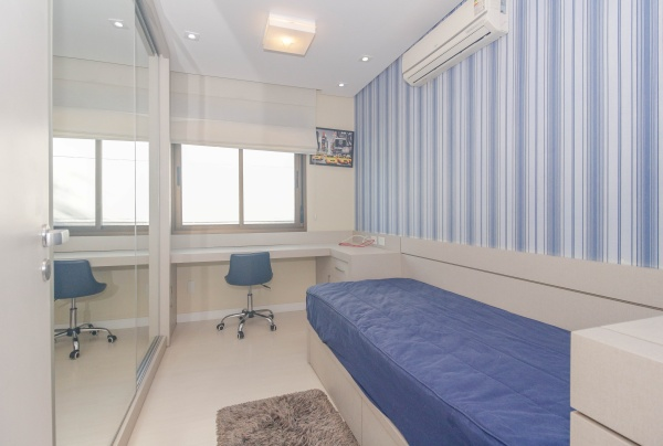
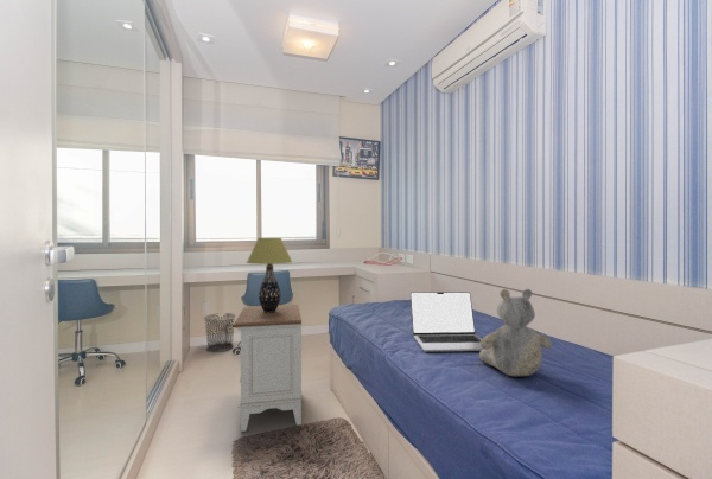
+ table lamp [246,237,293,313]
+ nightstand [233,304,303,433]
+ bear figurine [478,288,553,377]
+ waste bin [203,312,237,353]
+ laptop [409,290,491,353]
